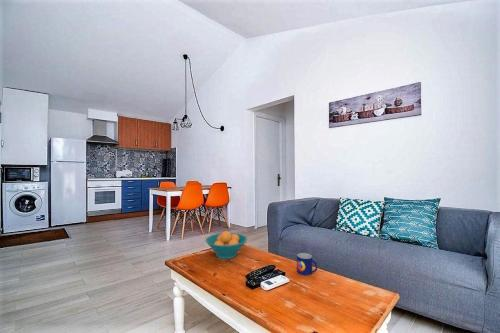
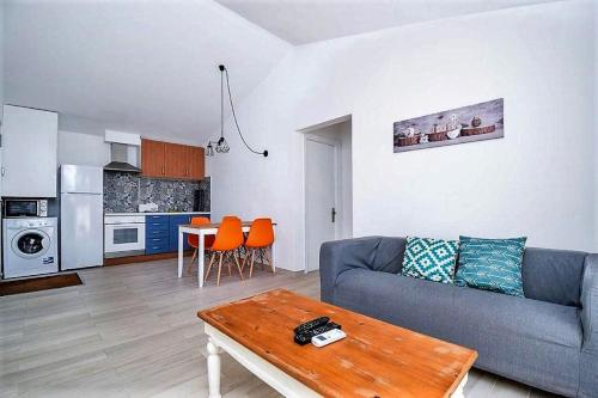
- fruit bowl [204,230,248,260]
- mug [296,252,318,276]
